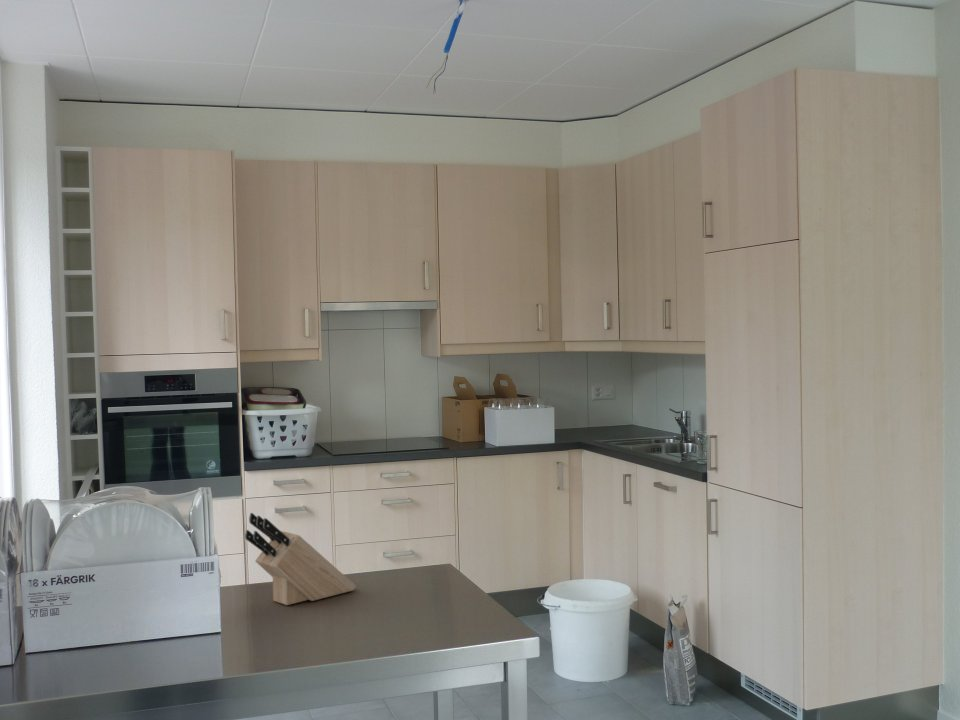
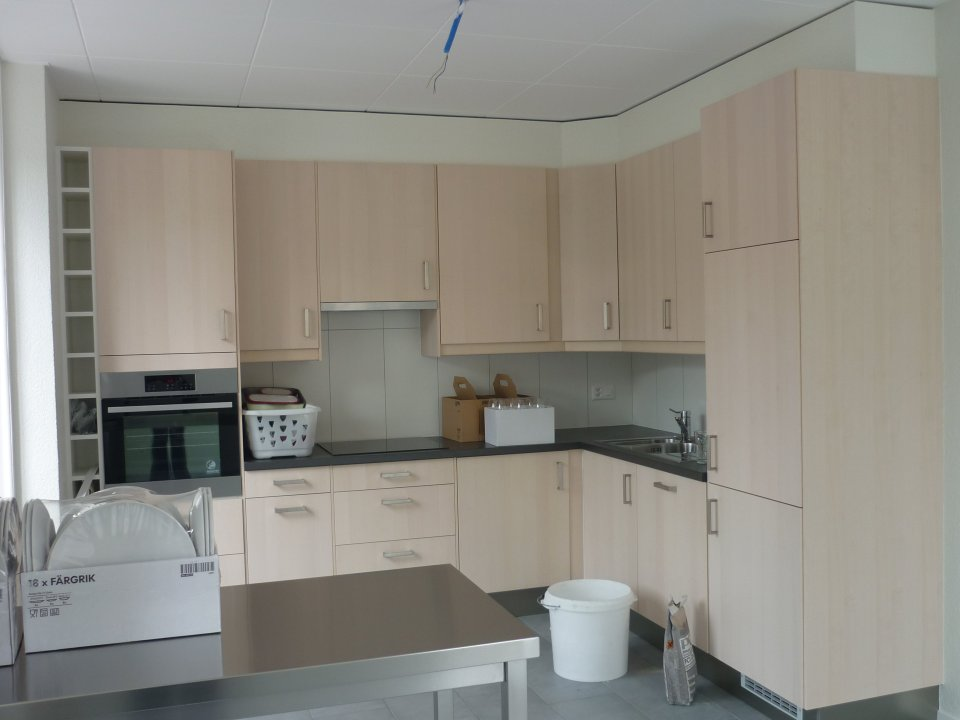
- knife block [244,512,357,606]
